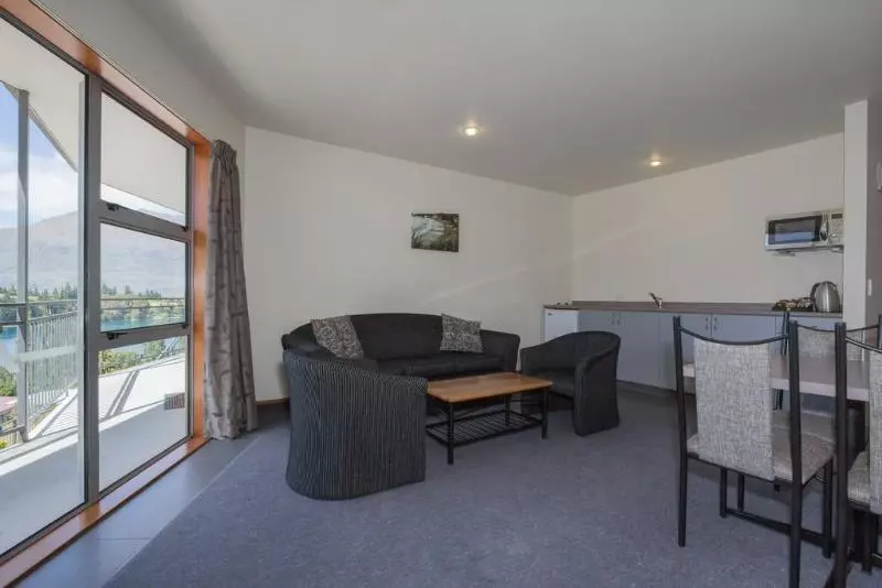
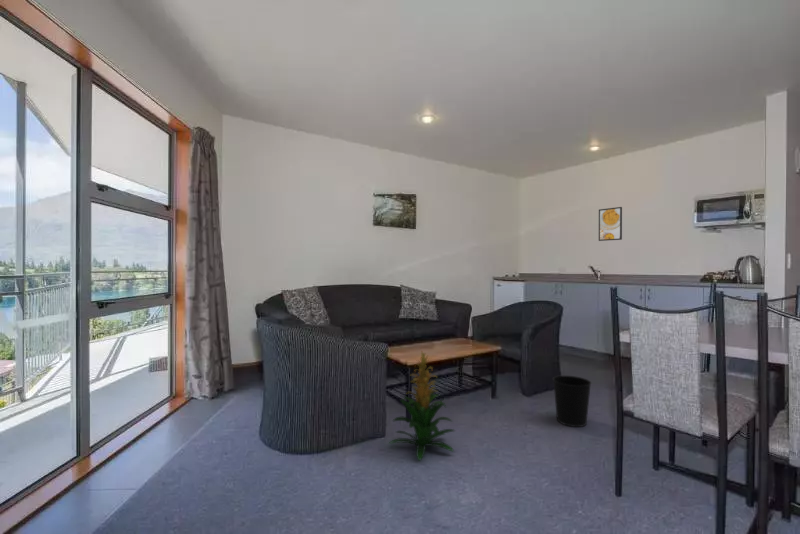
+ wastebasket [552,375,592,428]
+ indoor plant [387,351,457,462]
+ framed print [598,206,623,242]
